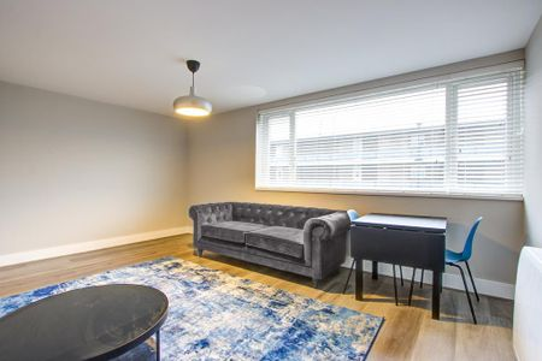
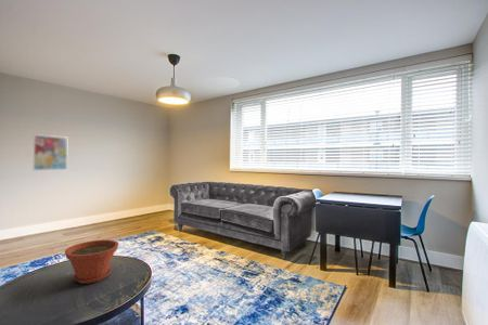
+ wall art [33,133,68,171]
+ plant pot [64,238,119,285]
